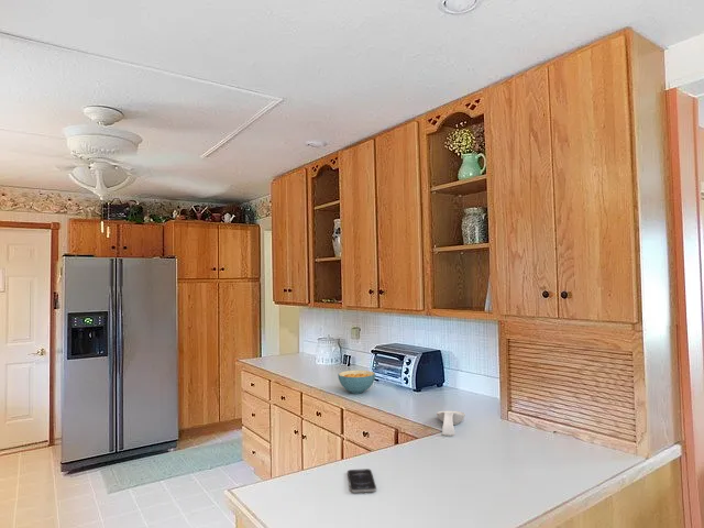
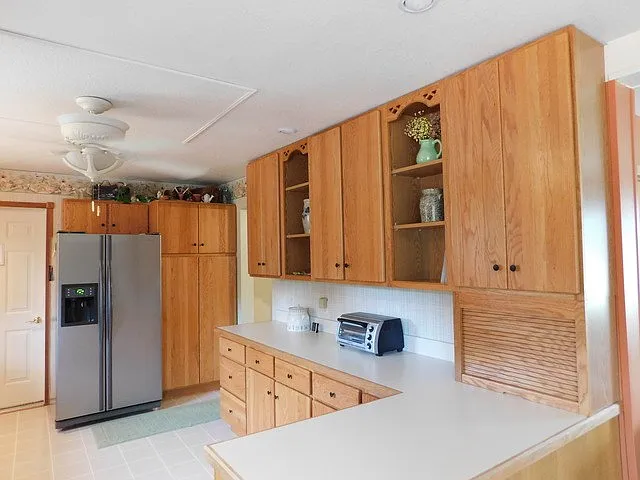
- spoon rest [436,410,466,437]
- cereal bowl [337,370,376,395]
- smartphone [346,468,377,494]
